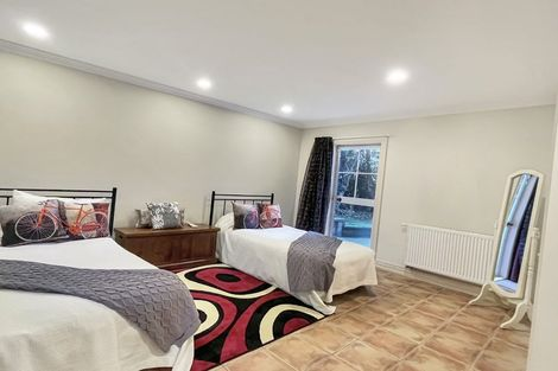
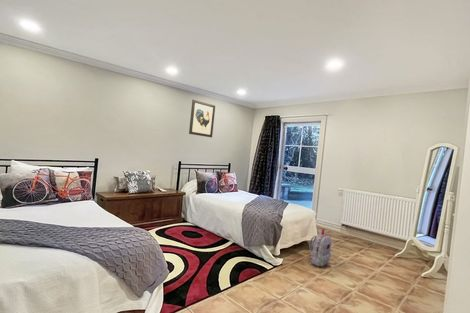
+ wall art [188,99,216,138]
+ backpack [308,228,333,267]
